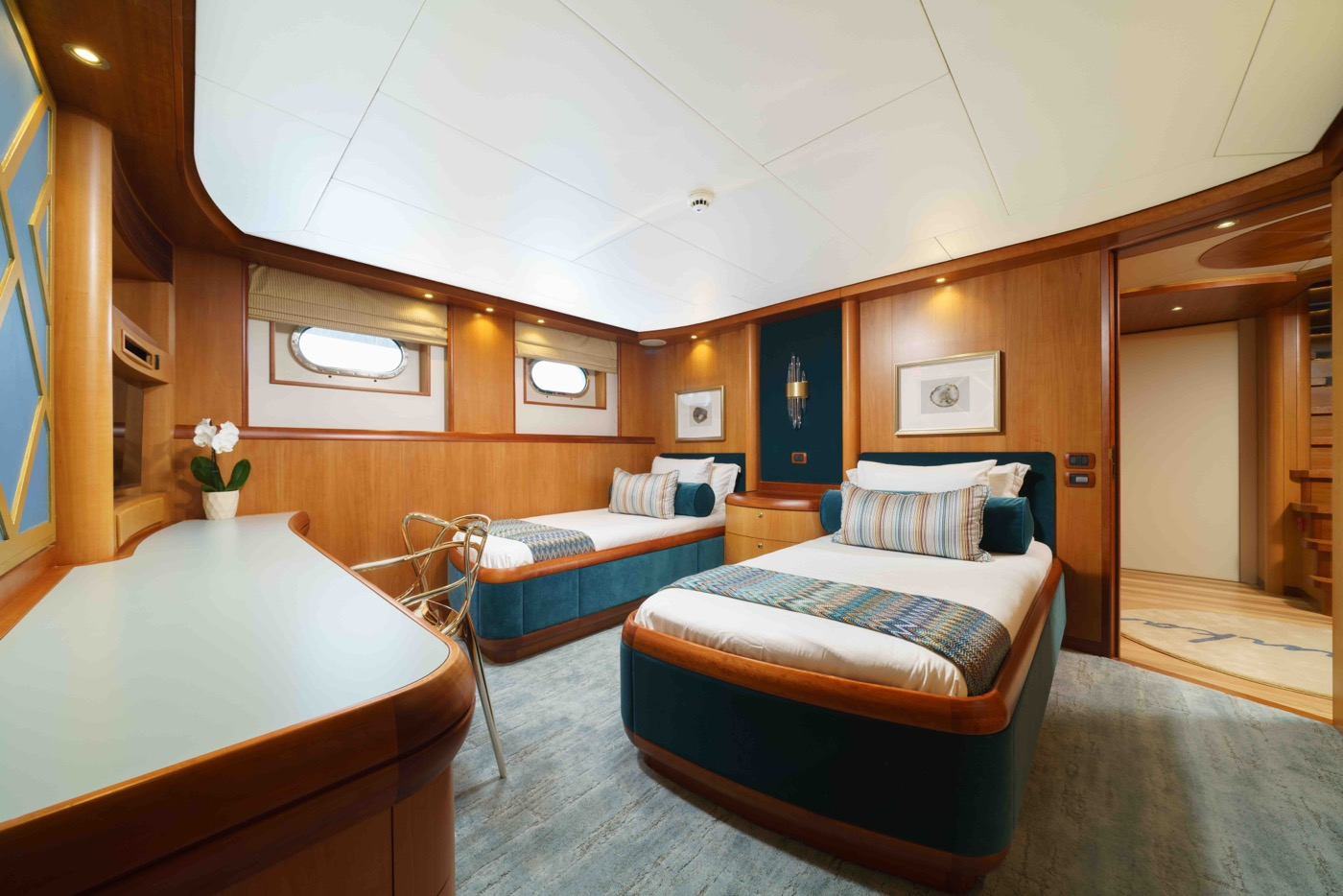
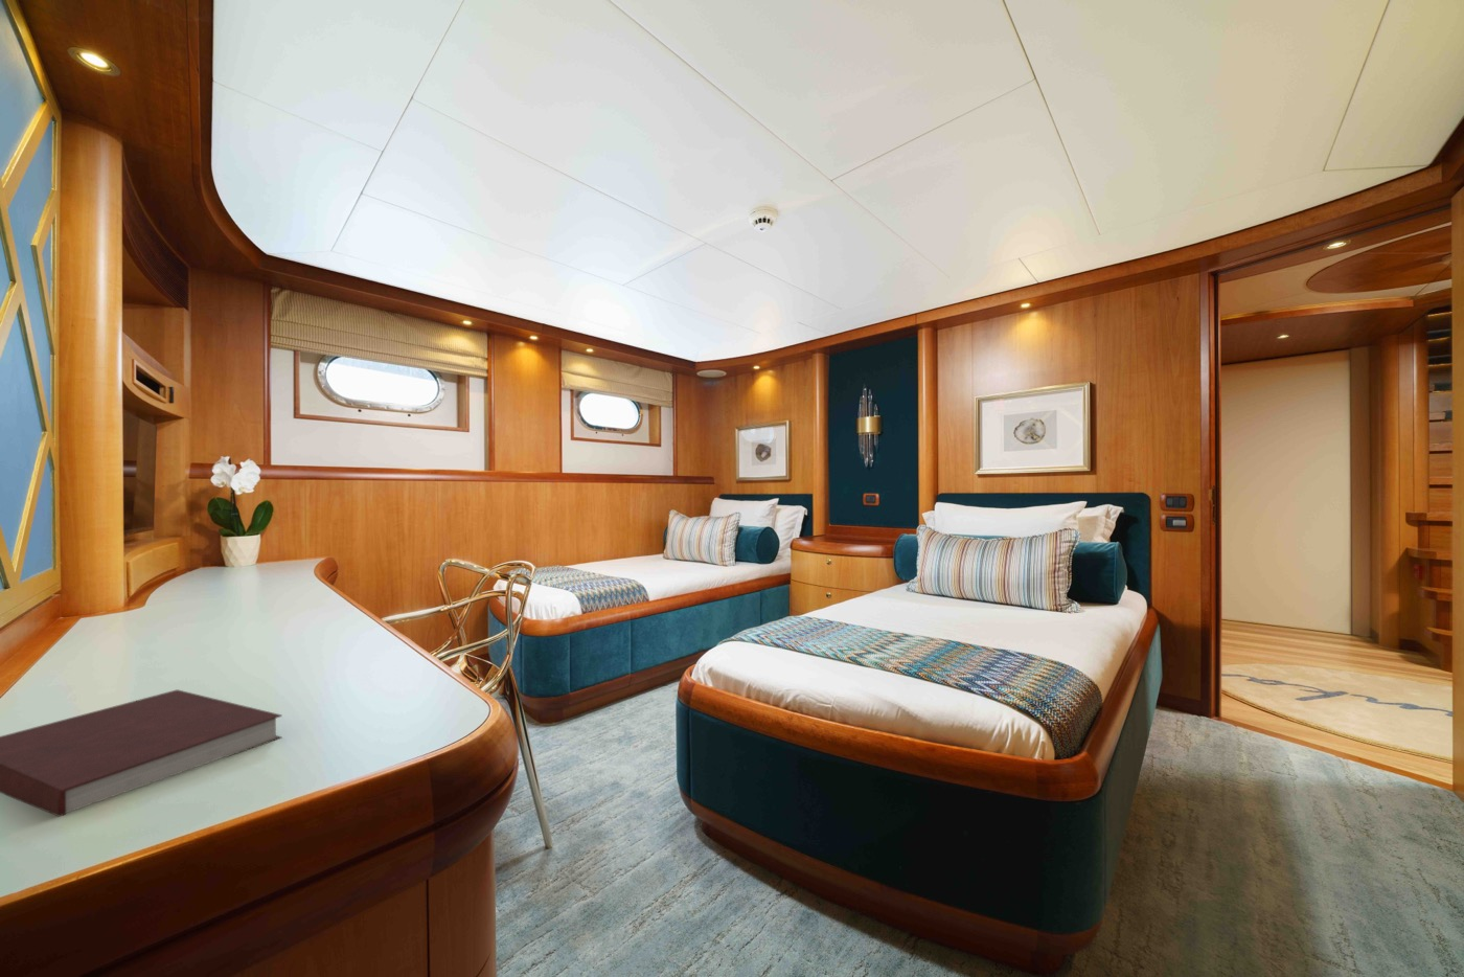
+ notebook [0,688,283,818]
